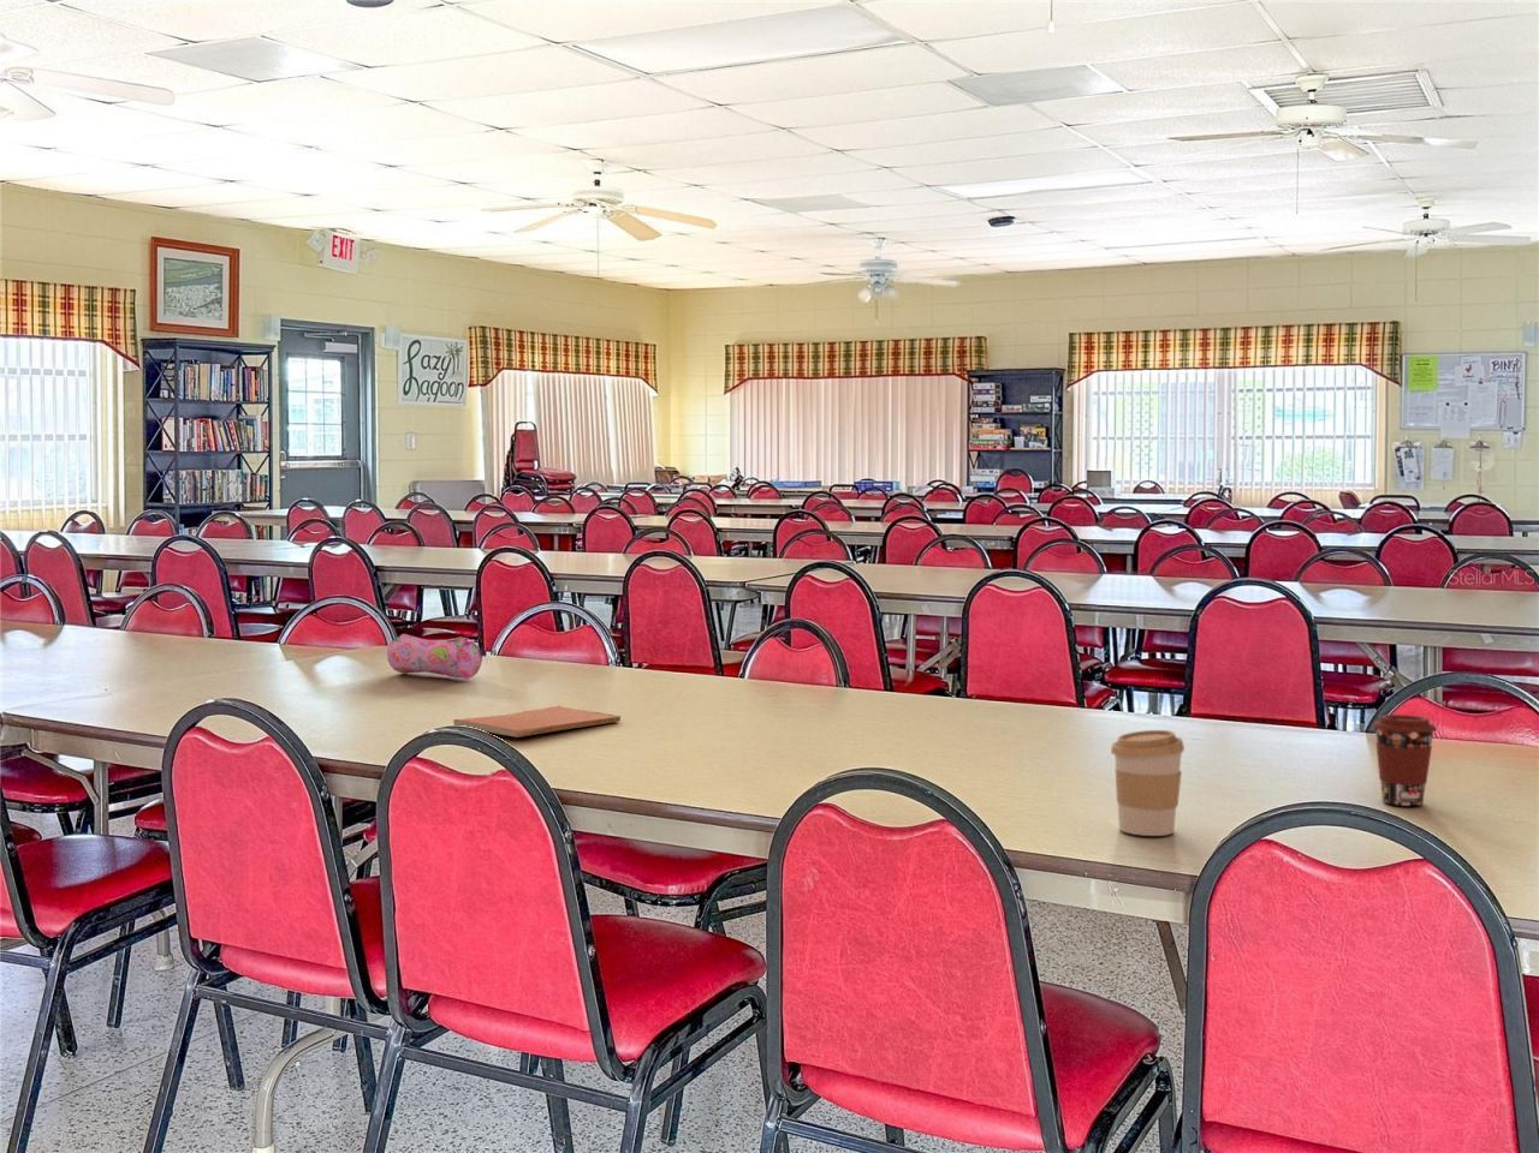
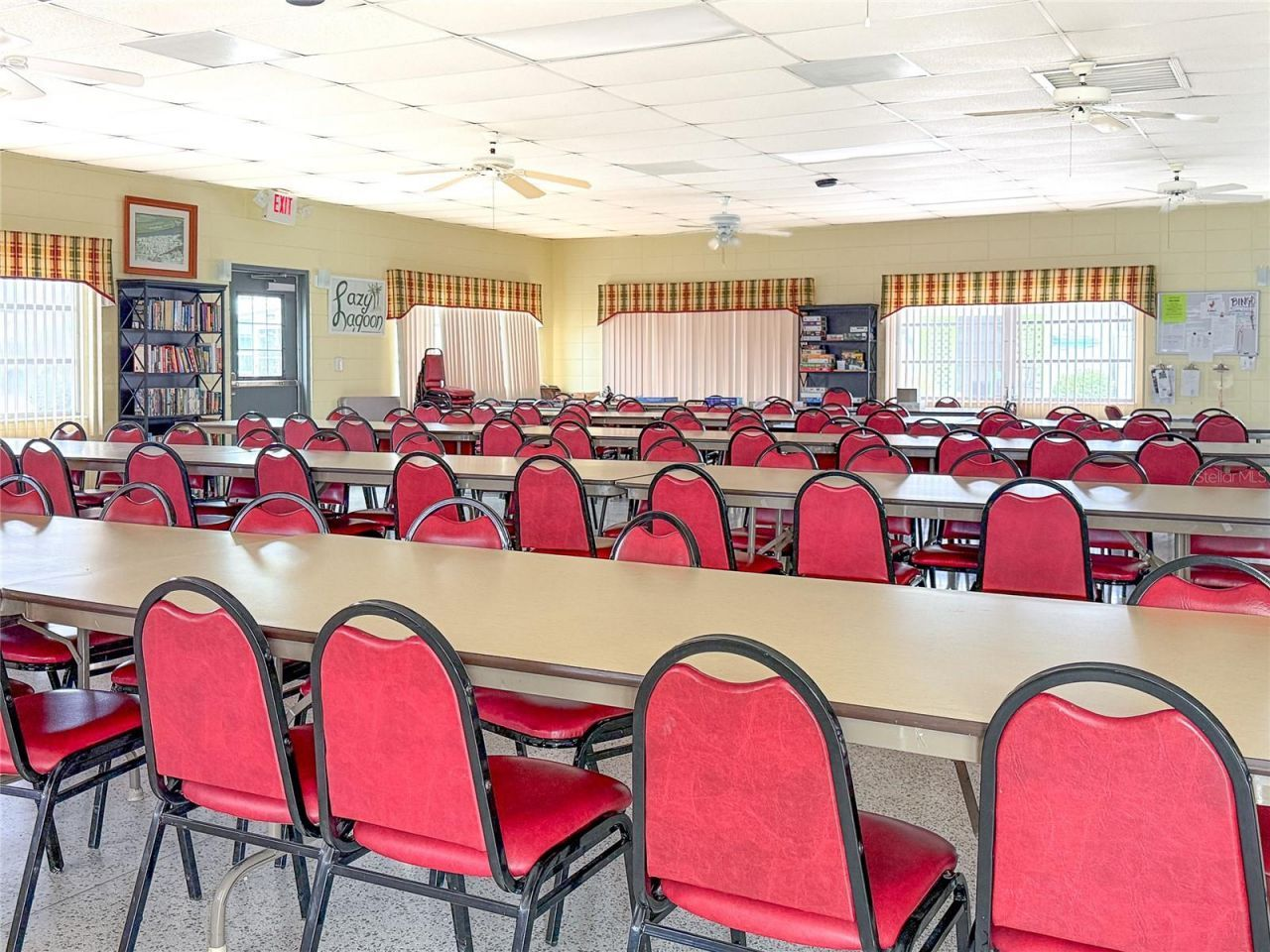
- coffee cup [1371,713,1438,807]
- coffee cup [1110,729,1185,837]
- book [452,705,622,739]
- pencil case [385,633,488,679]
